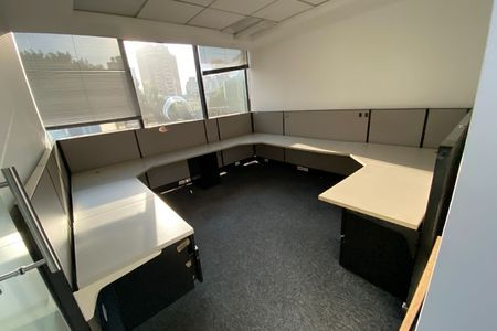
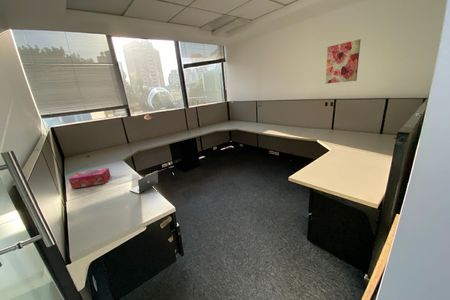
+ wall art [325,39,362,84]
+ laptop [129,170,159,194]
+ tissue box [68,167,112,190]
